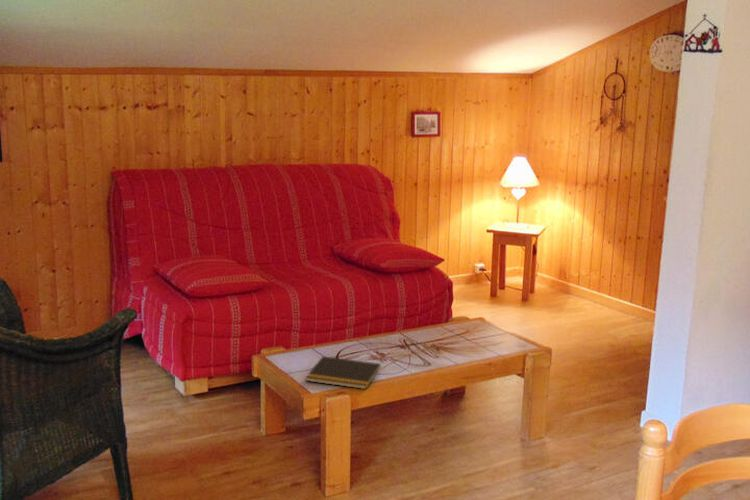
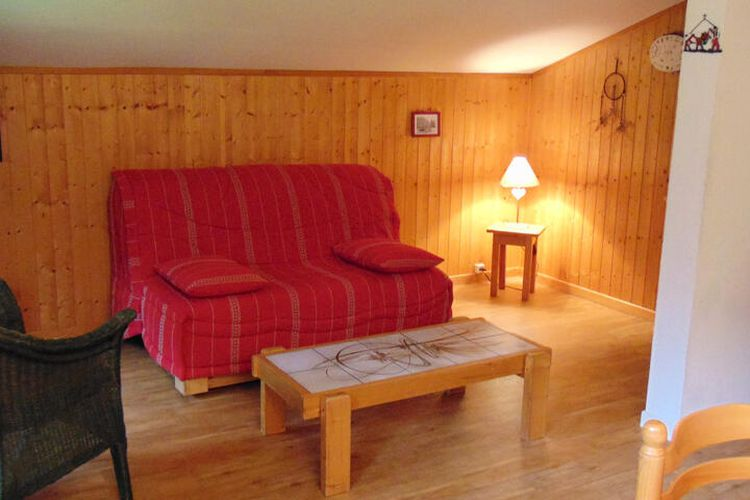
- notepad [304,355,382,390]
